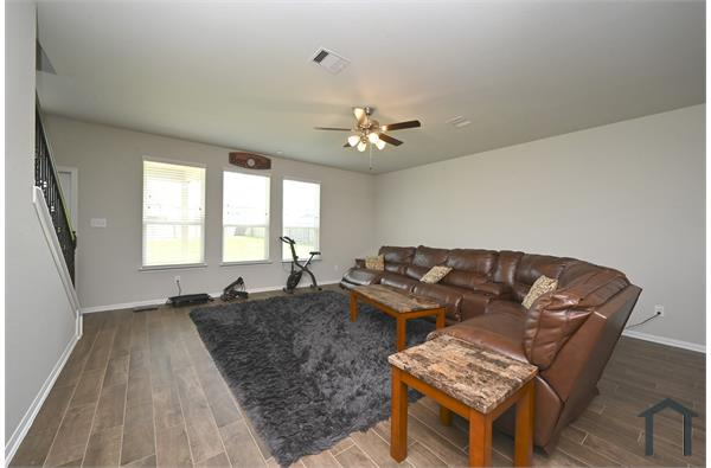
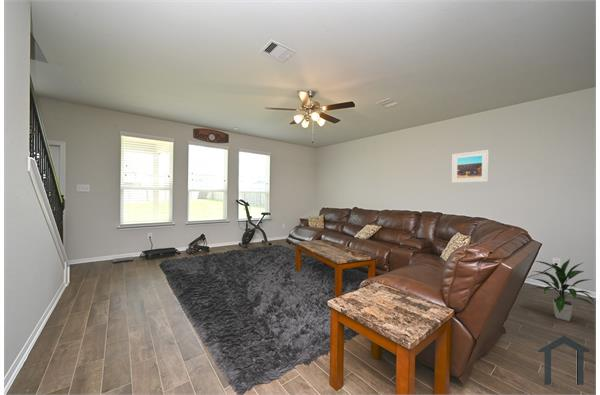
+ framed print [451,149,490,184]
+ indoor plant [532,258,595,322]
